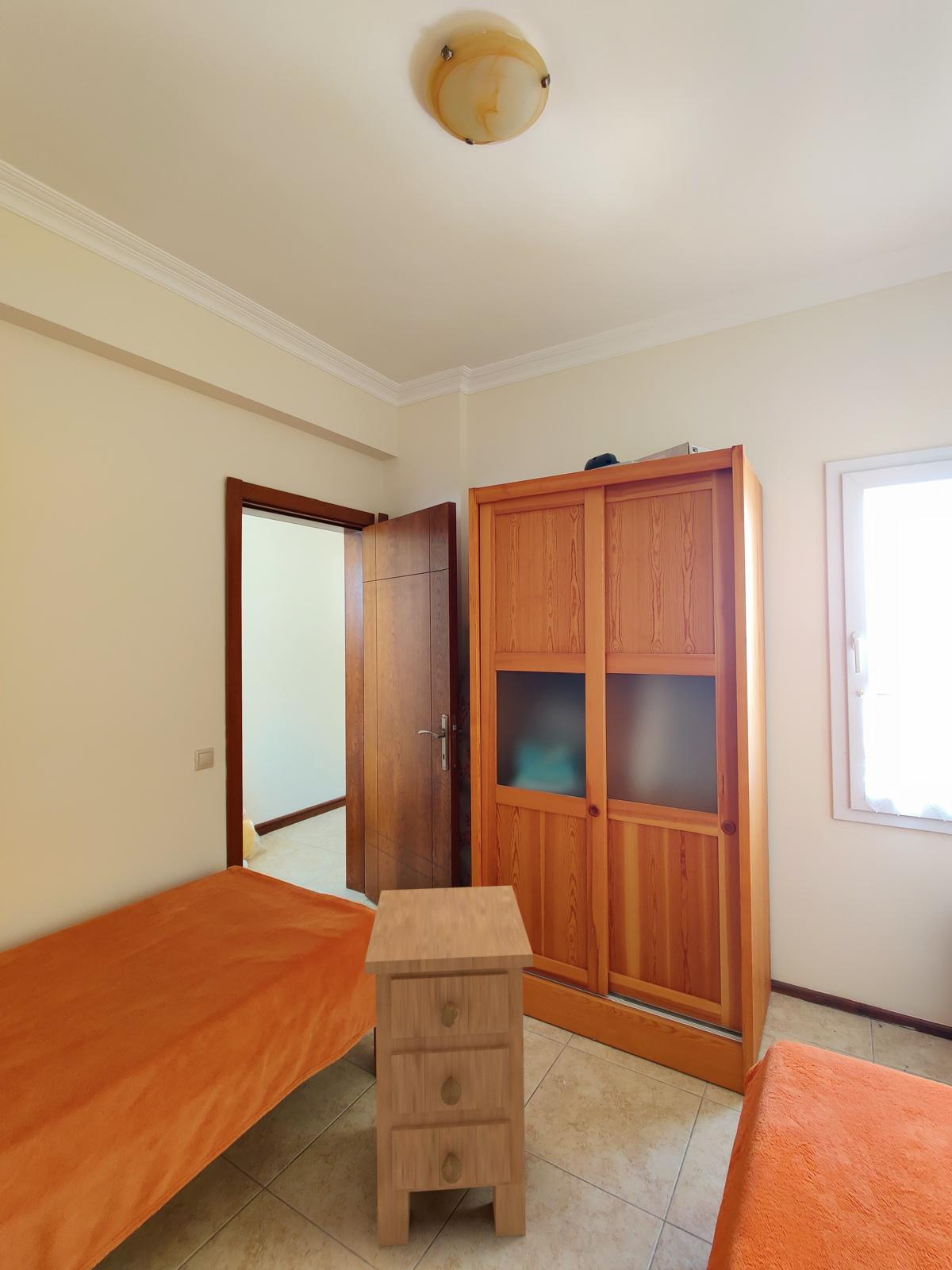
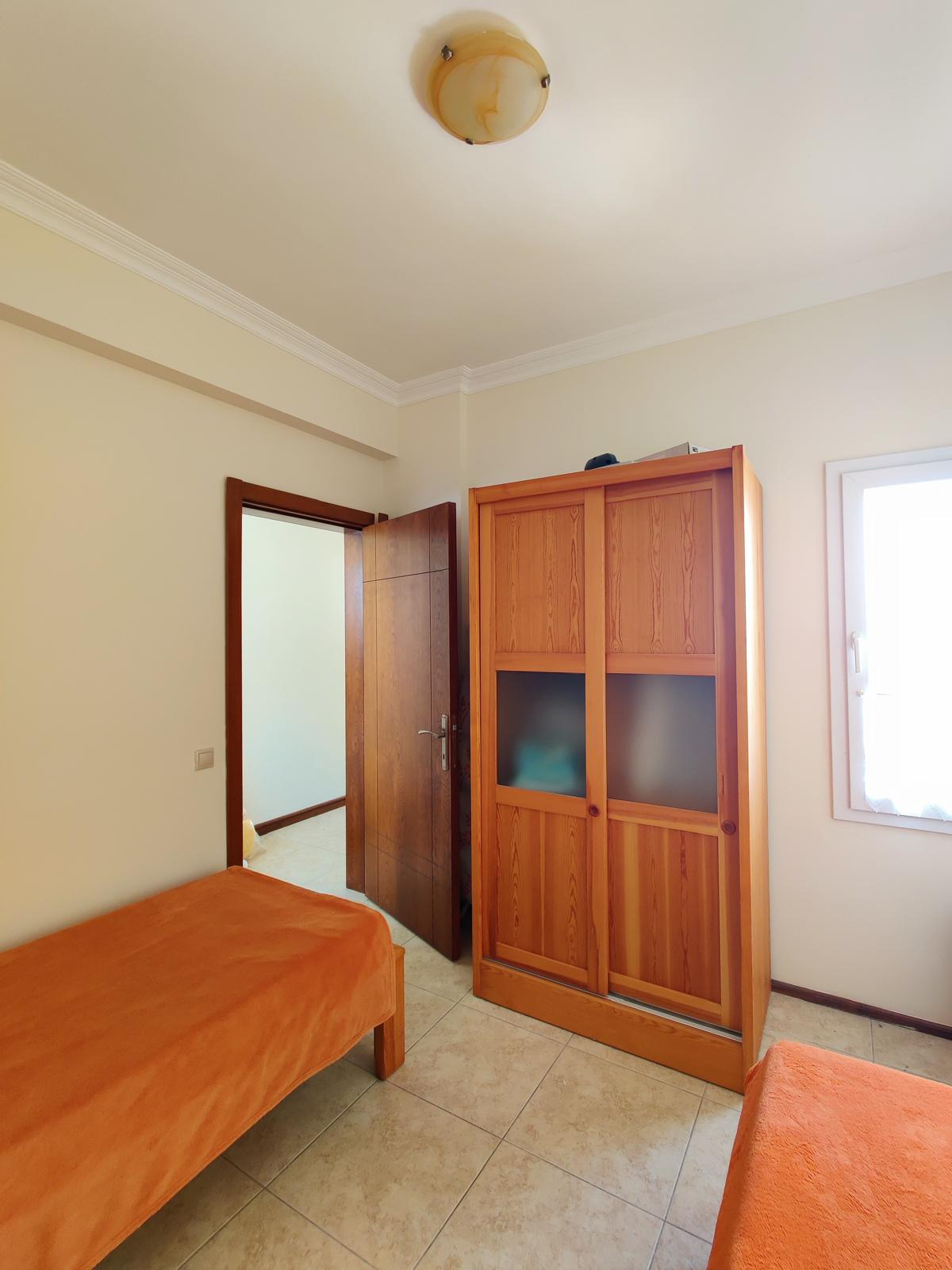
- nightstand [364,885,534,1247]
